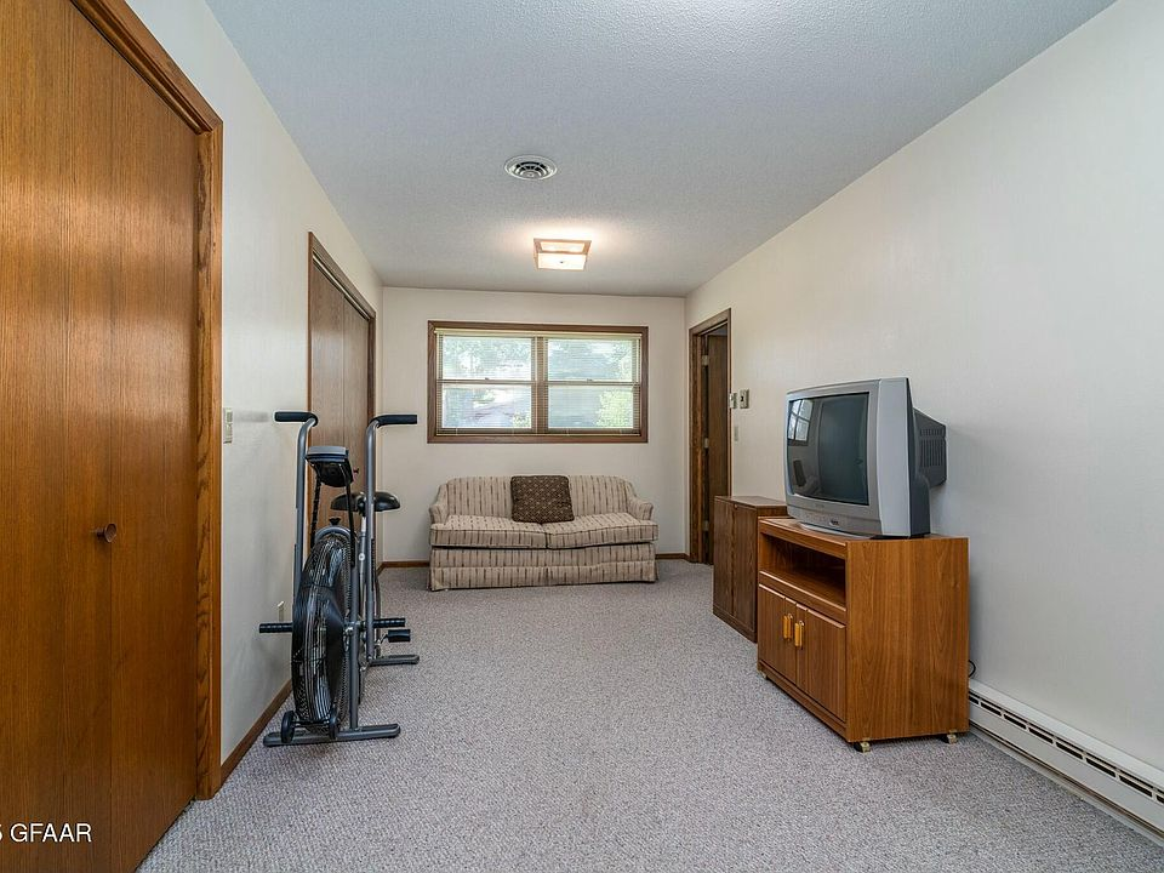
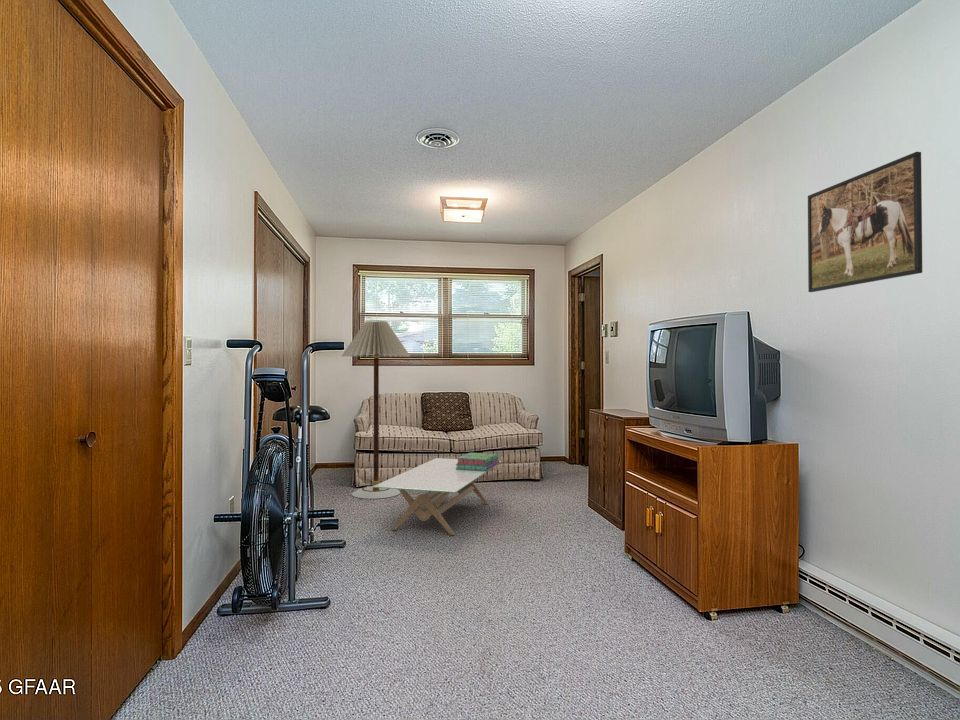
+ coffee table [373,457,502,536]
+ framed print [807,151,923,293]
+ stack of books [455,452,500,471]
+ floor lamp [341,320,411,500]
